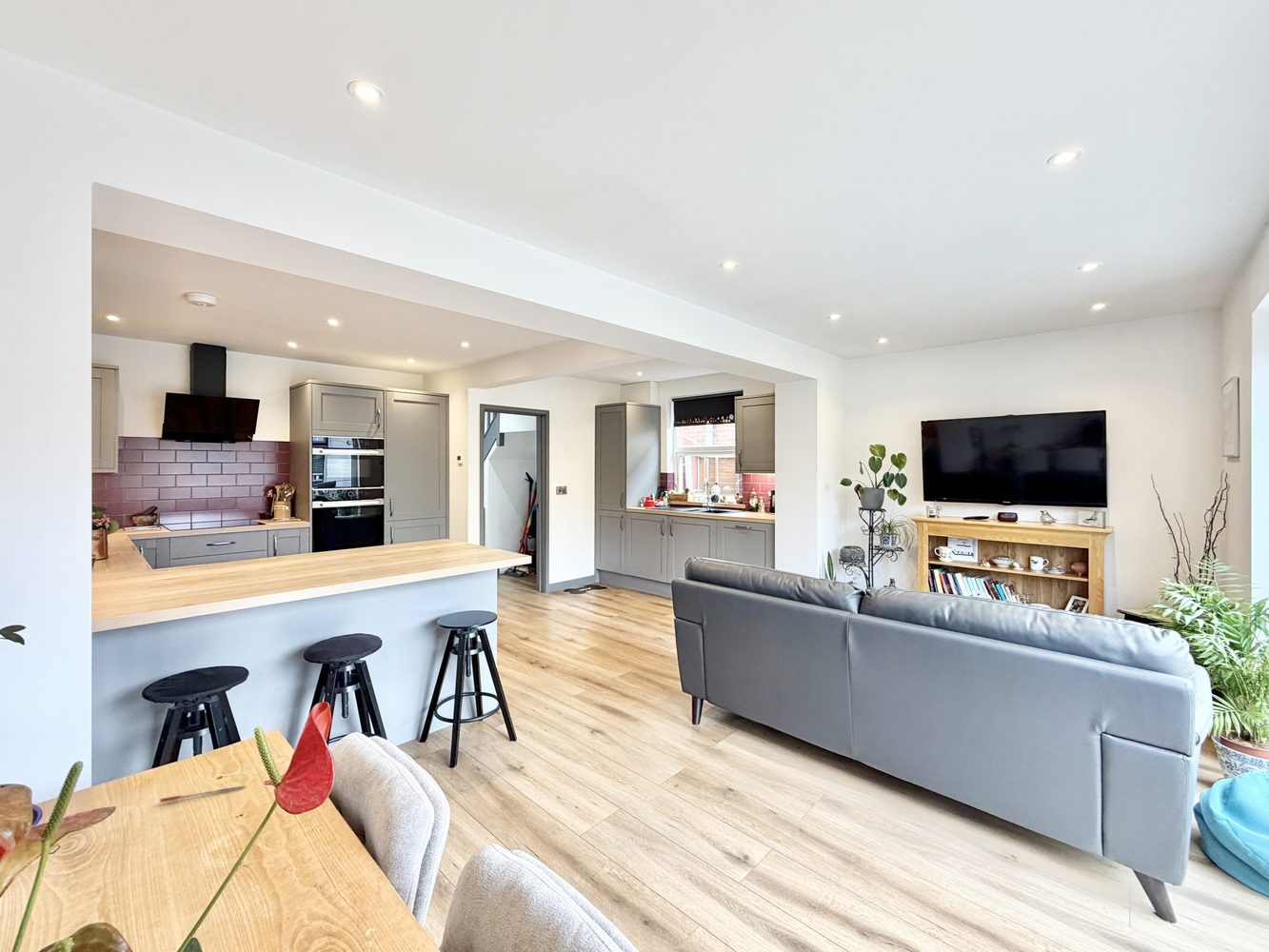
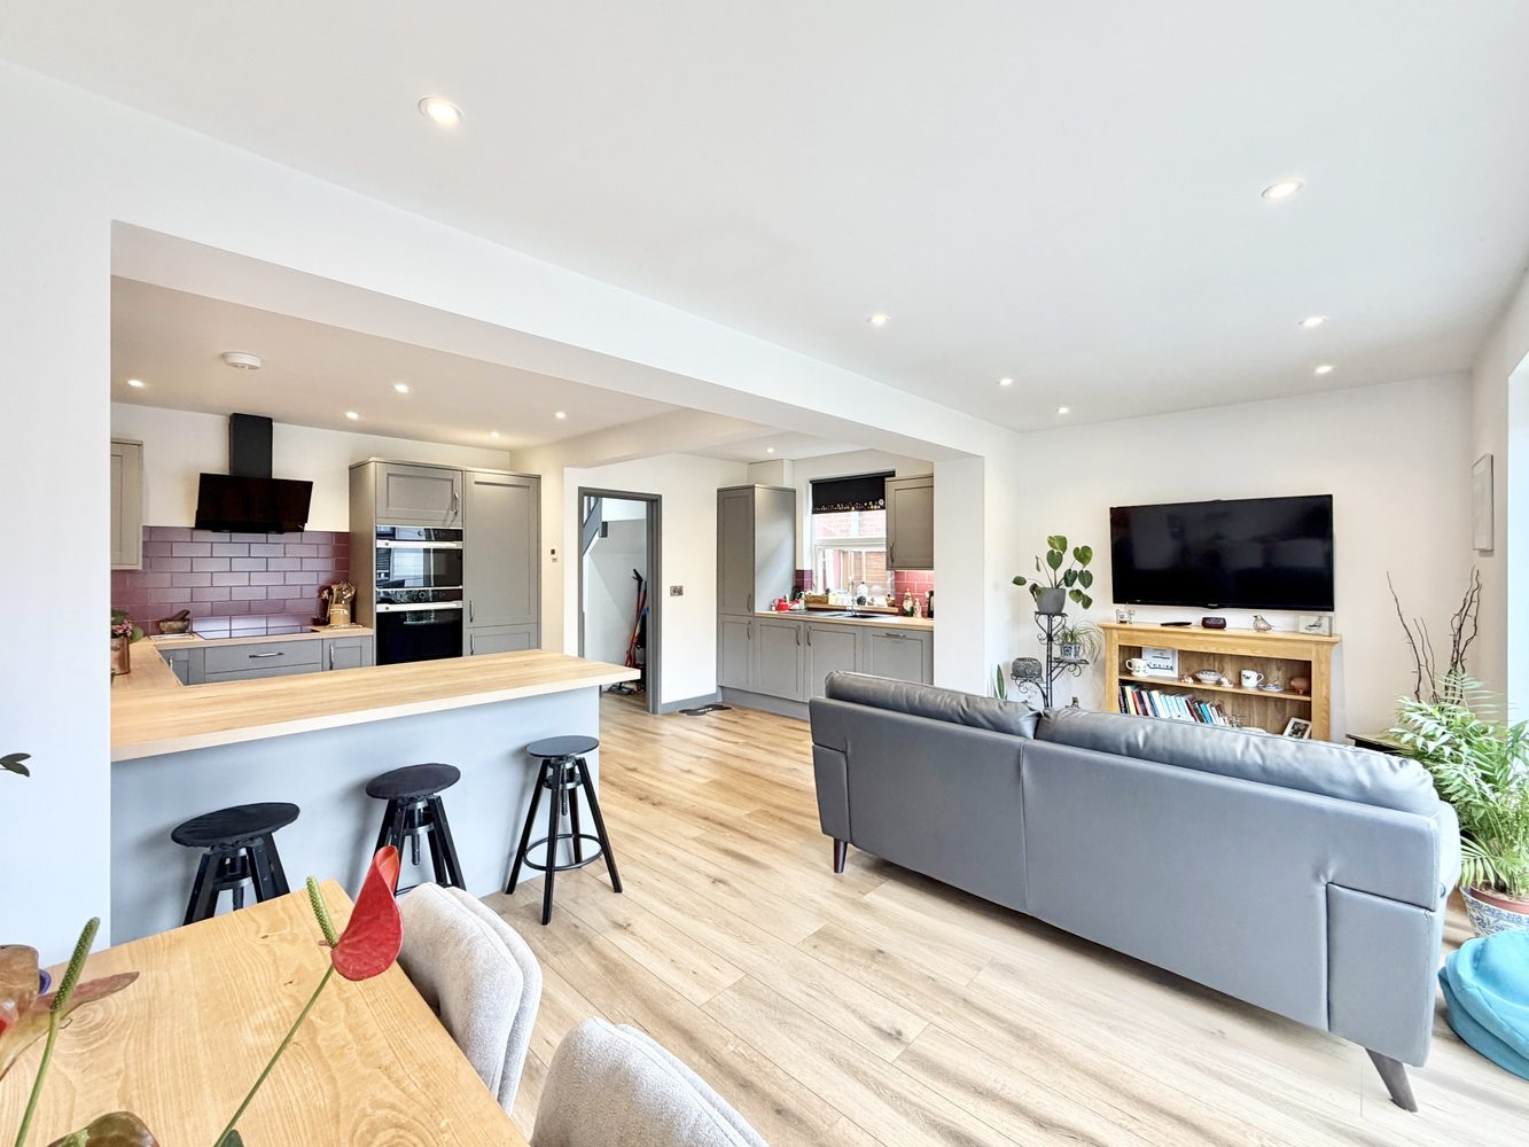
- pen [159,784,247,803]
